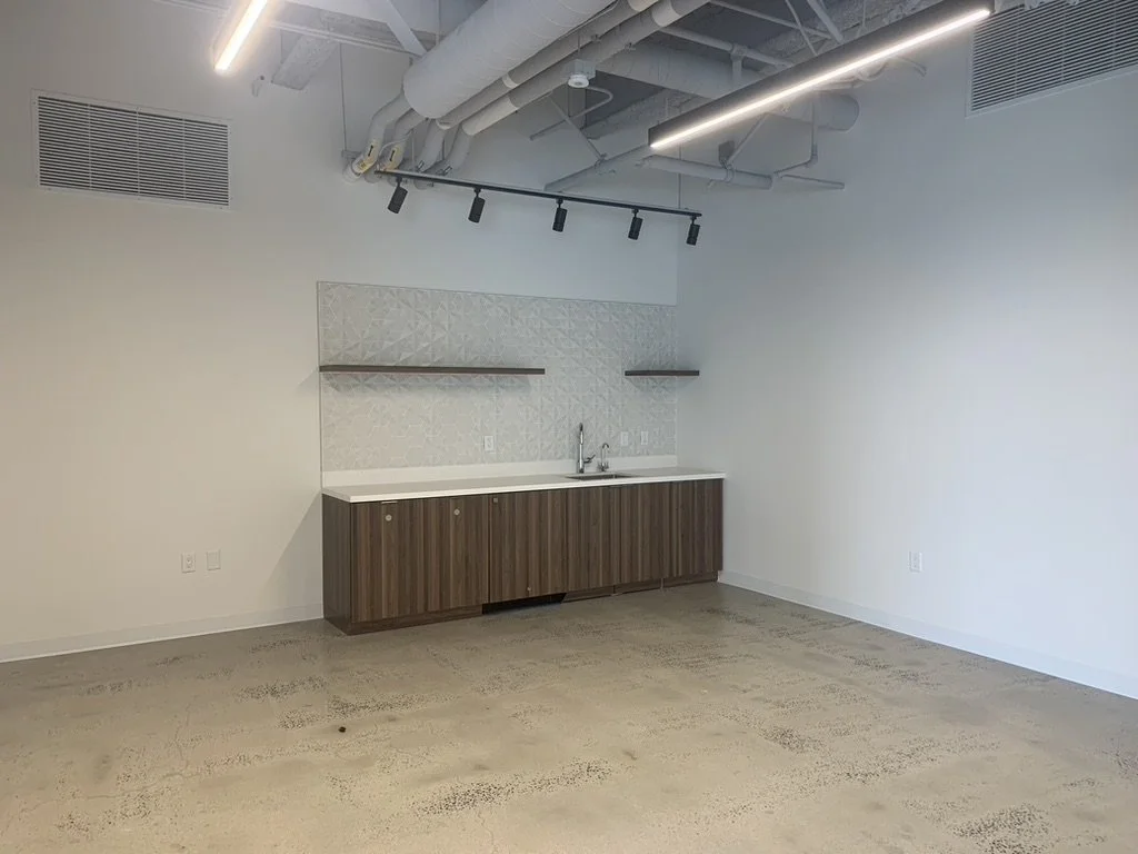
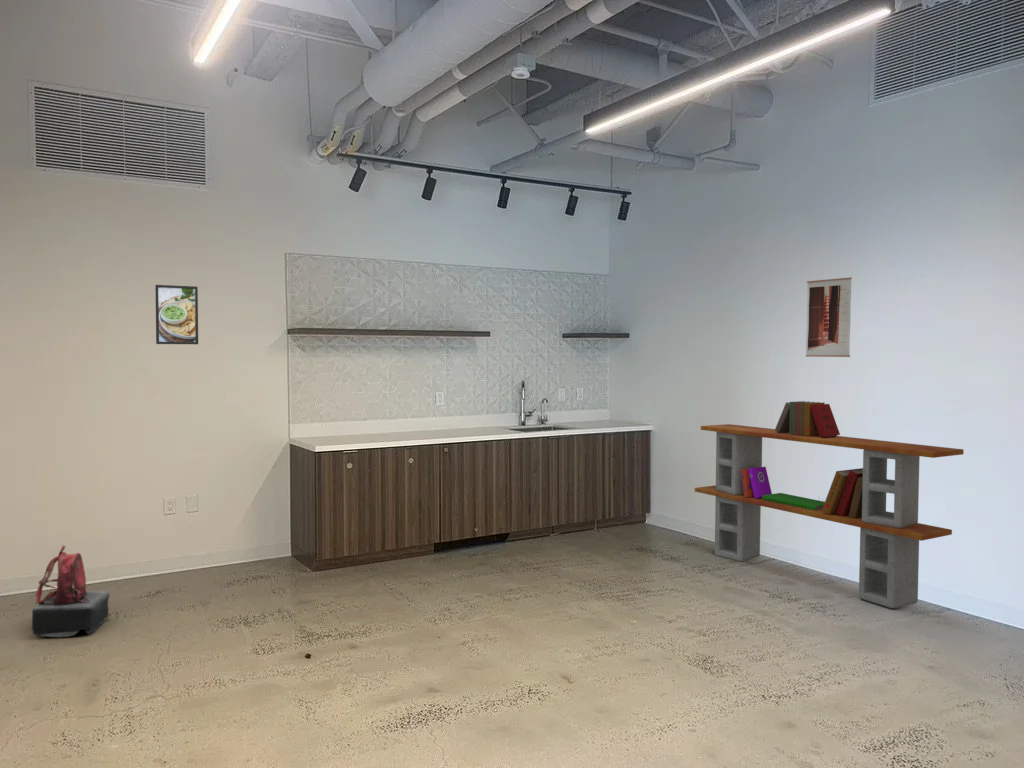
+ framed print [154,284,199,345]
+ bookcase [694,400,965,609]
+ wall art [805,276,853,358]
+ backpack [31,545,111,638]
